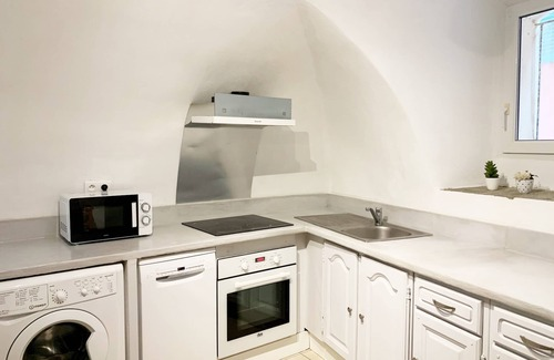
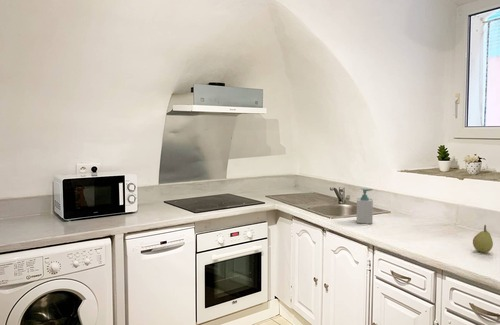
+ fruit [472,224,494,253]
+ soap bottle [356,188,374,225]
